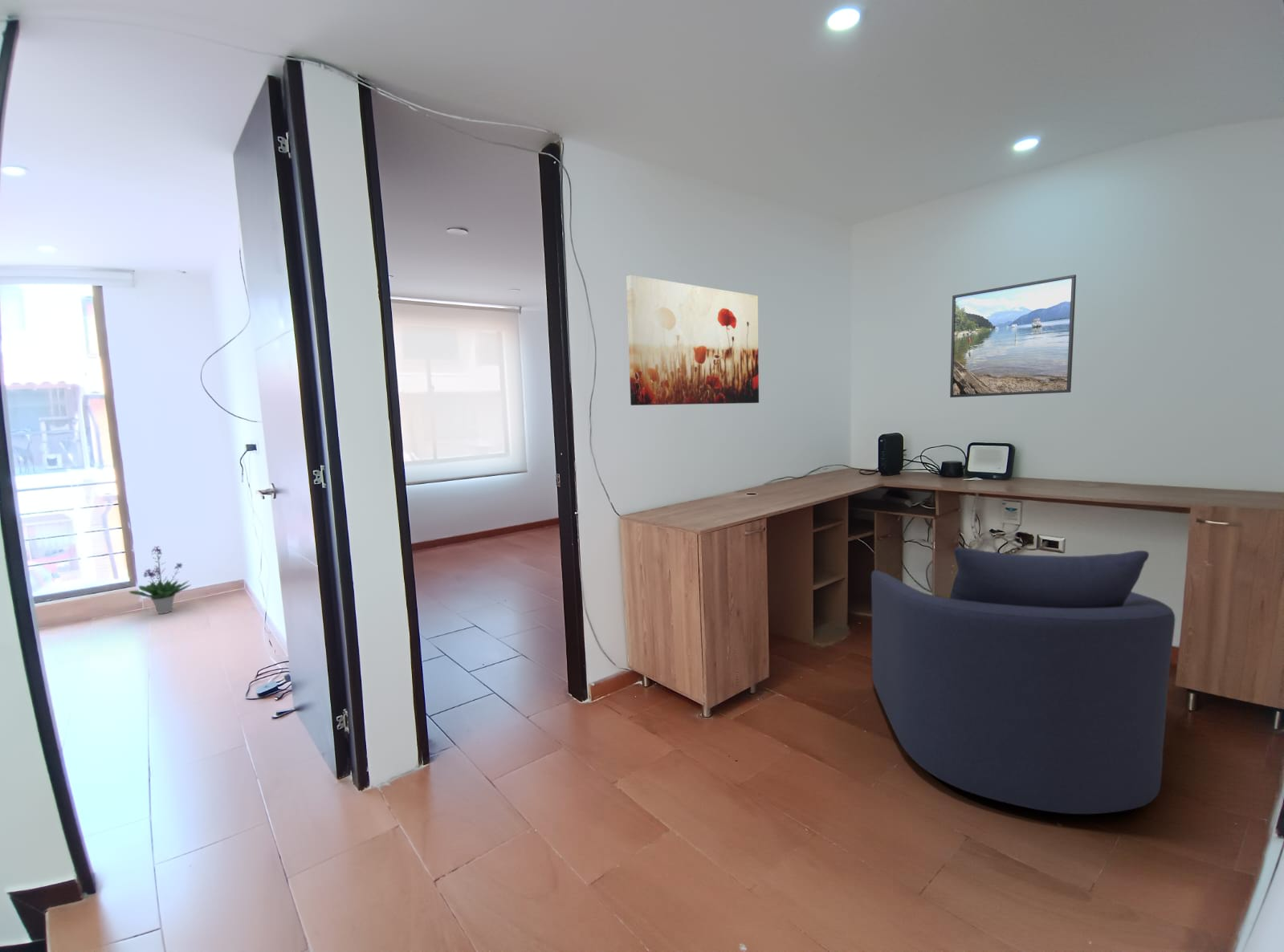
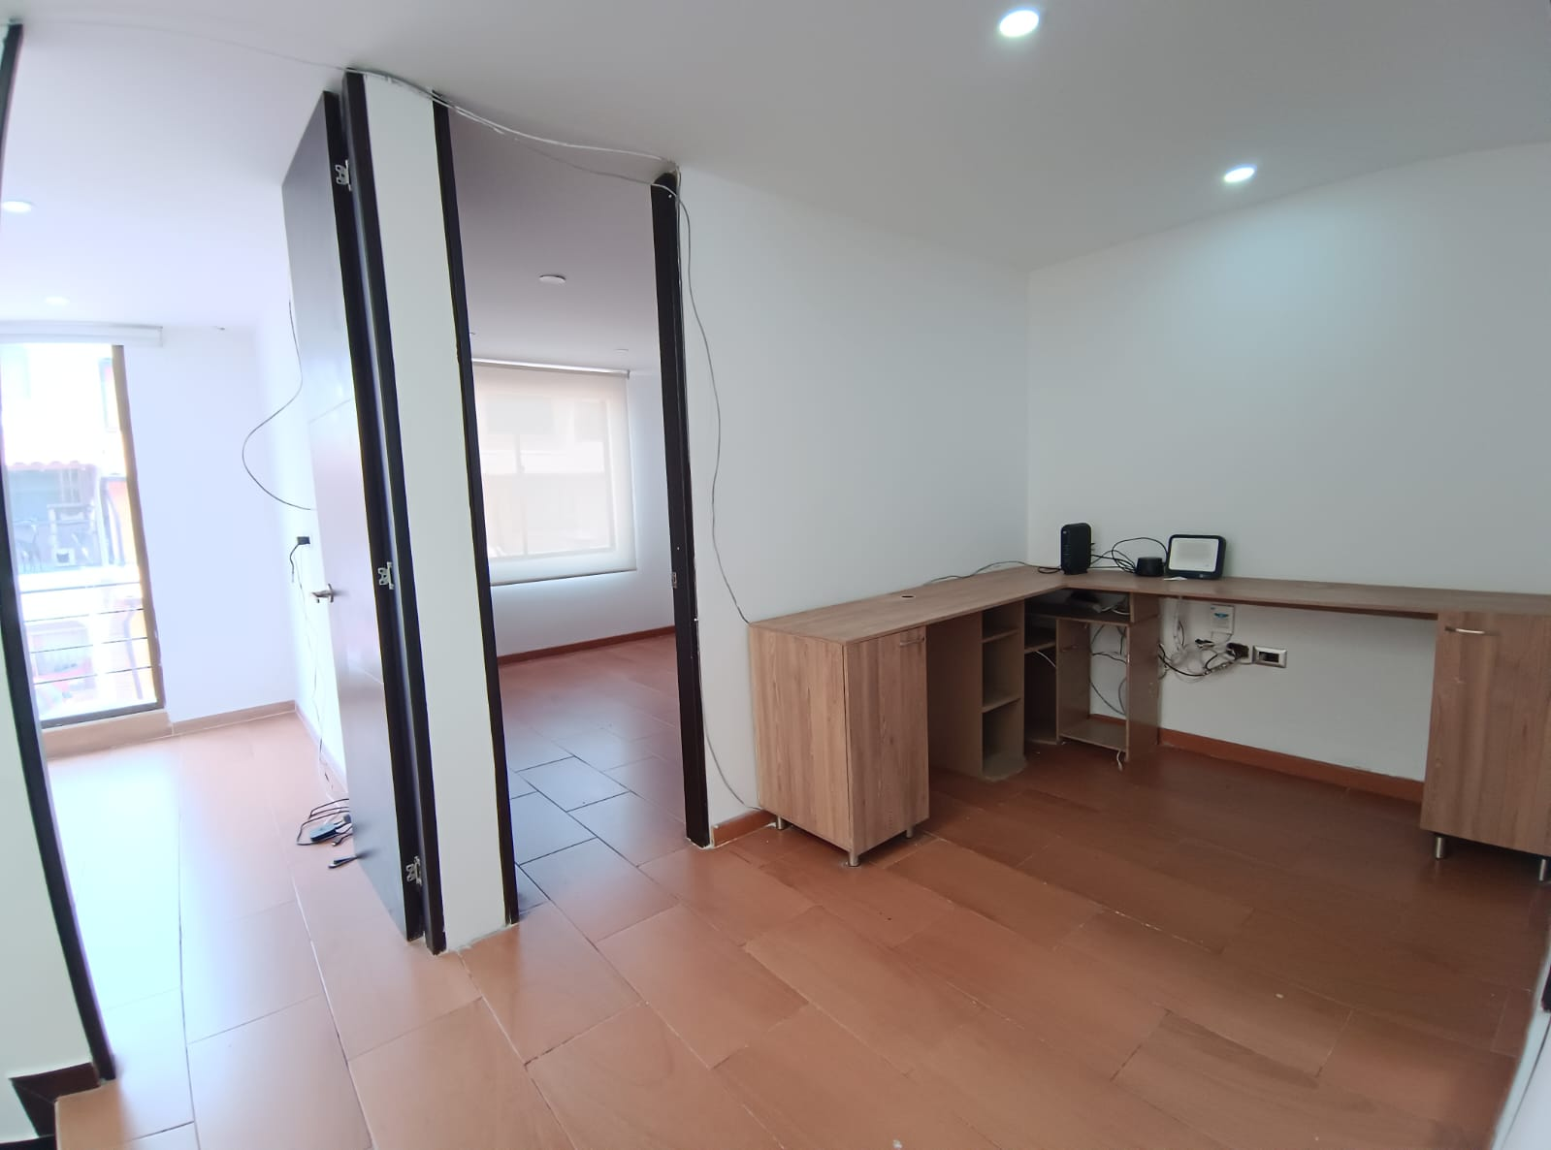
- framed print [949,274,1077,398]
- wall art [626,275,760,406]
- chair [870,547,1176,815]
- potted plant [128,545,192,615]
